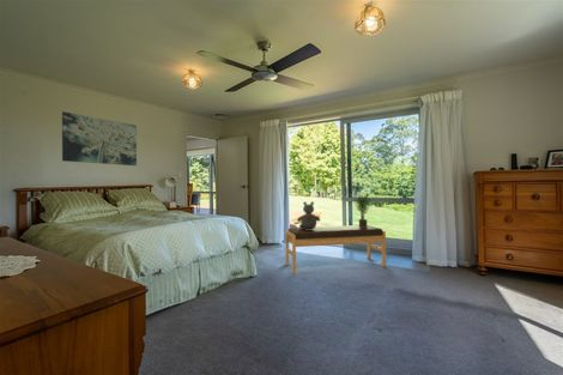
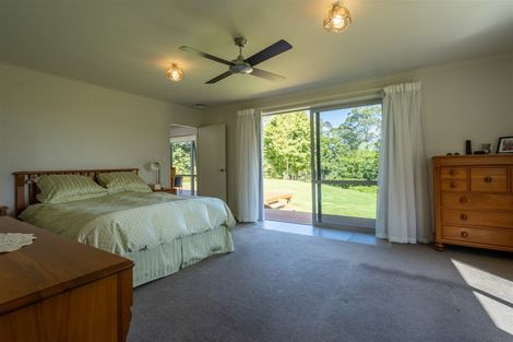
- bench [284,224,387,274]
- stuffed bear [296,200,321,230]
- wall art [61,110,138,167]
- potted plant [352,189,376,228]
